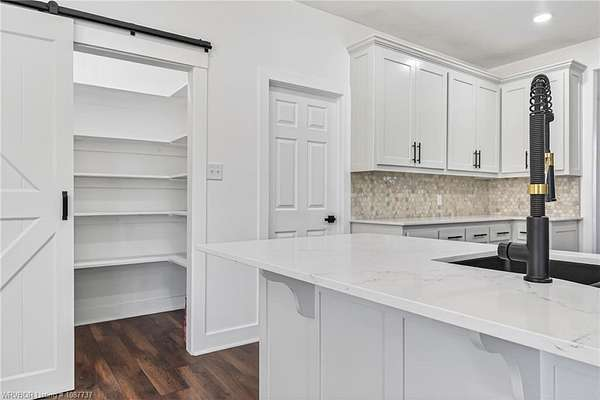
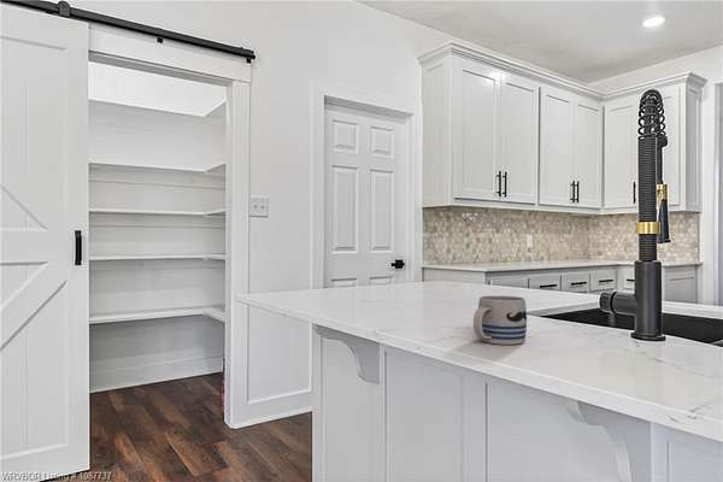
+ mug [472,294,528,346]
